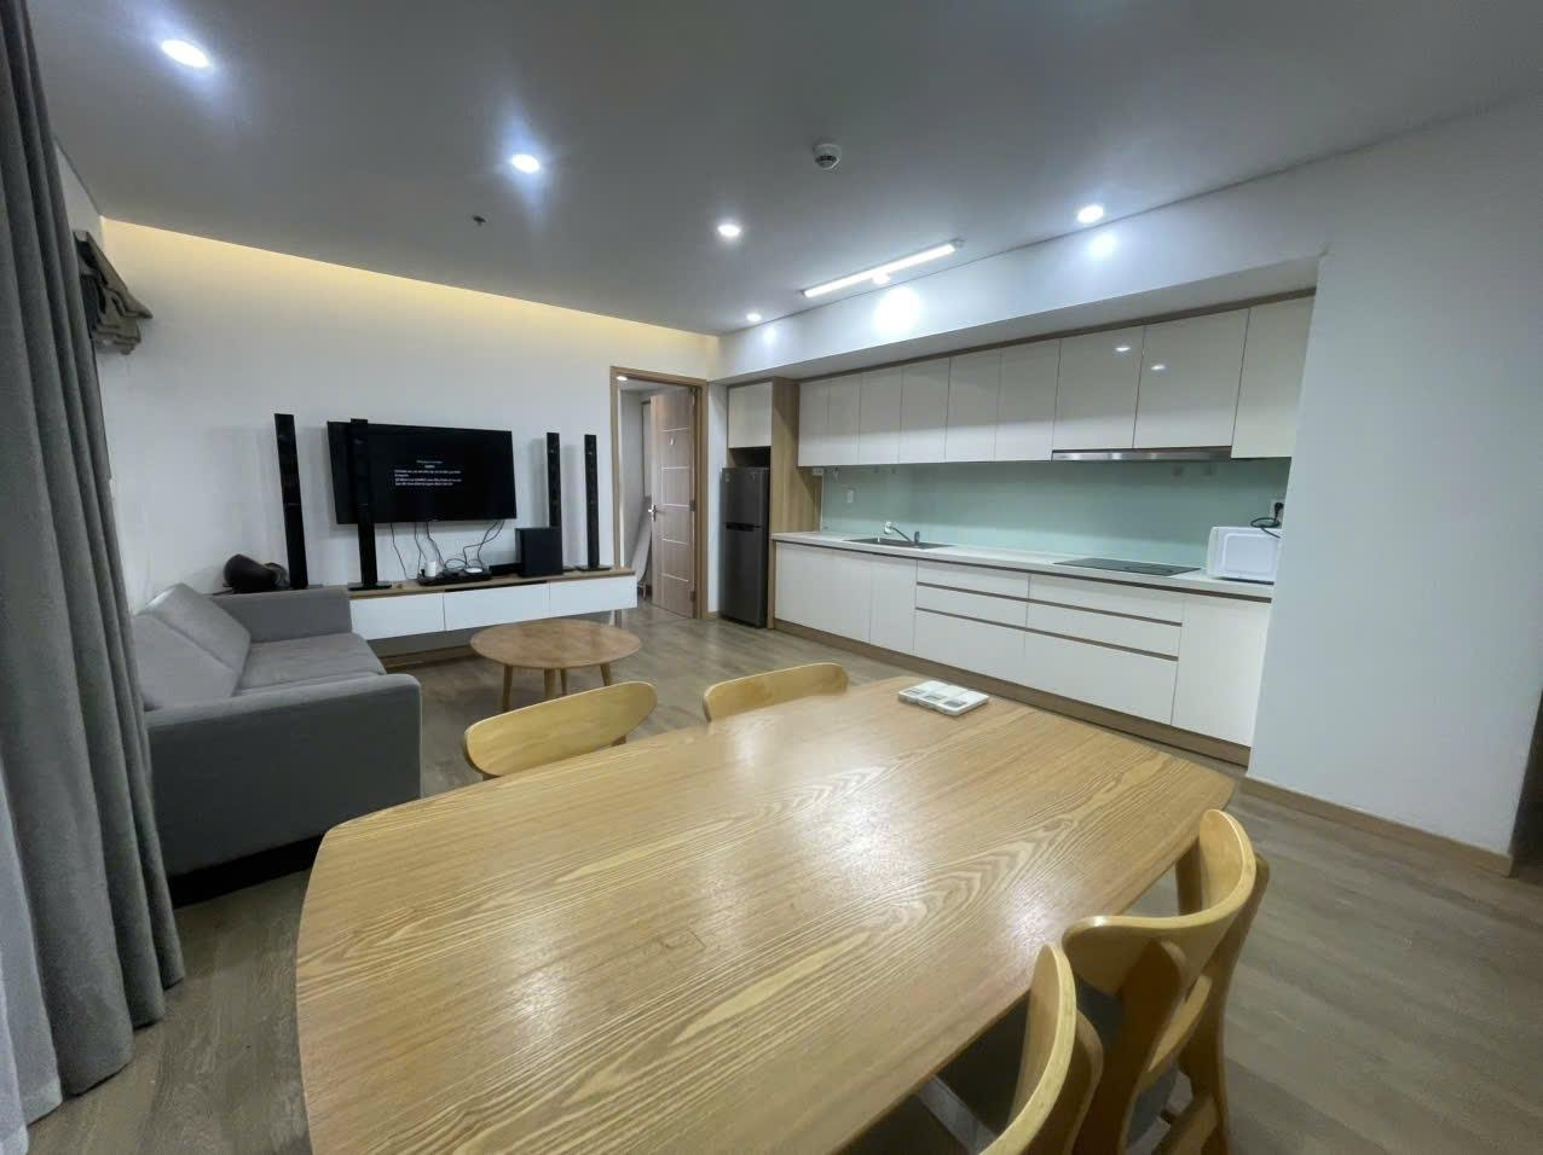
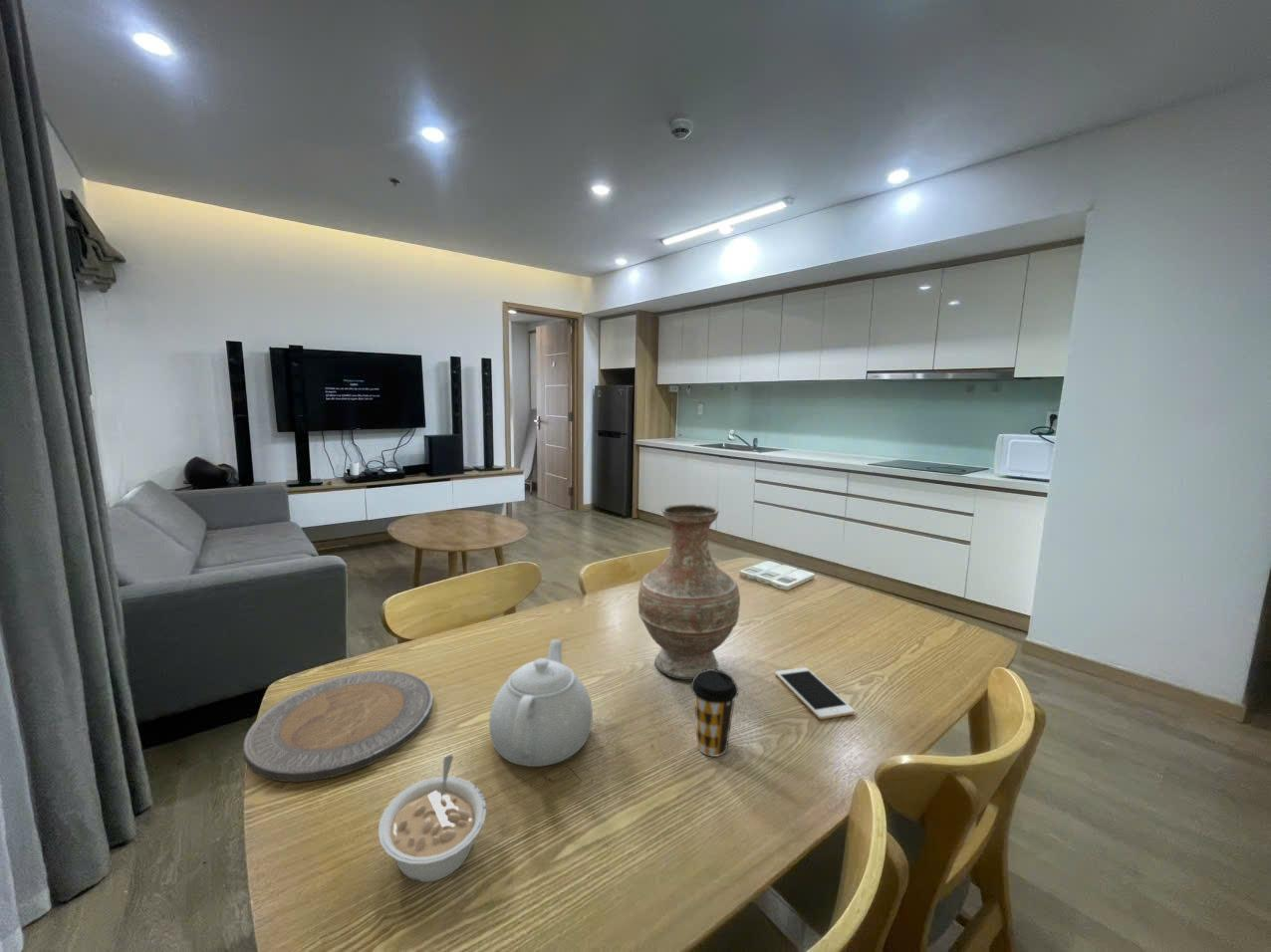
+ teapot [488,639,594,768]
+ coffee cup [690,669,739,758]
+ plate [242,669,433,783]
+ cell phone [774,666,856,720]
+ legume [378,754,487,883]
+ vase [637,503,741,681]
